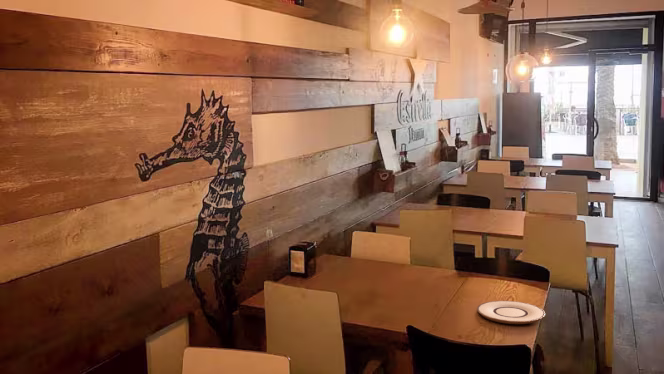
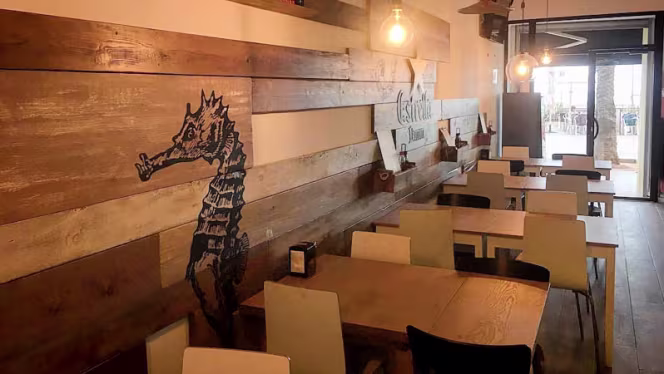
- plate [476,300,546,325]
